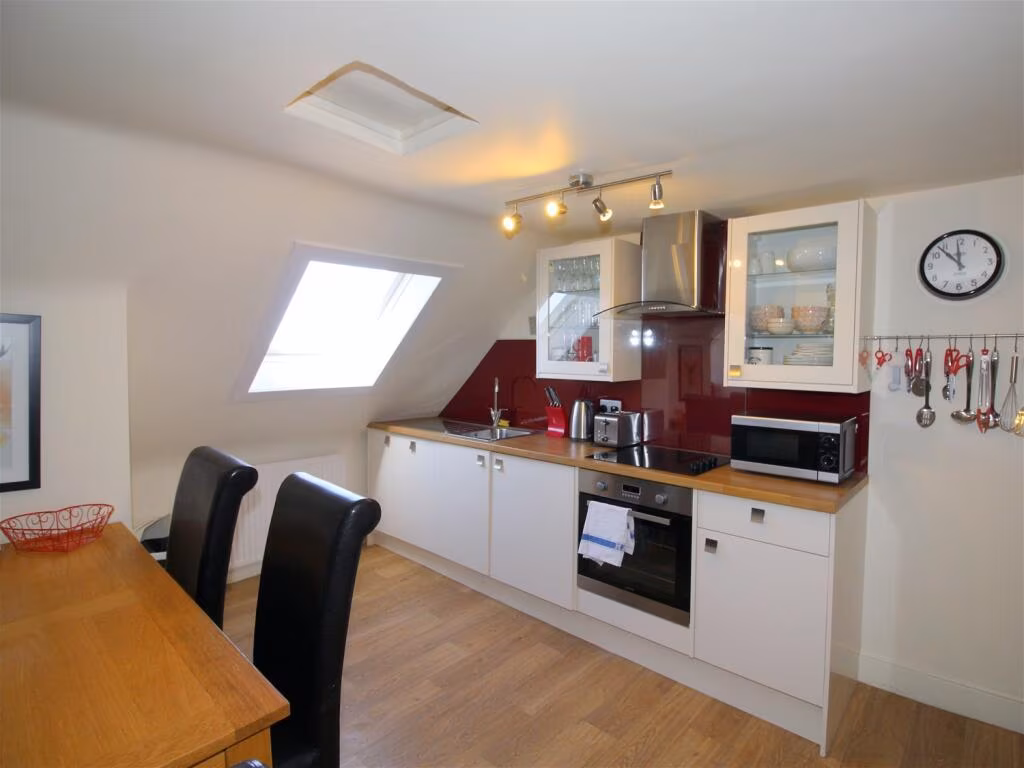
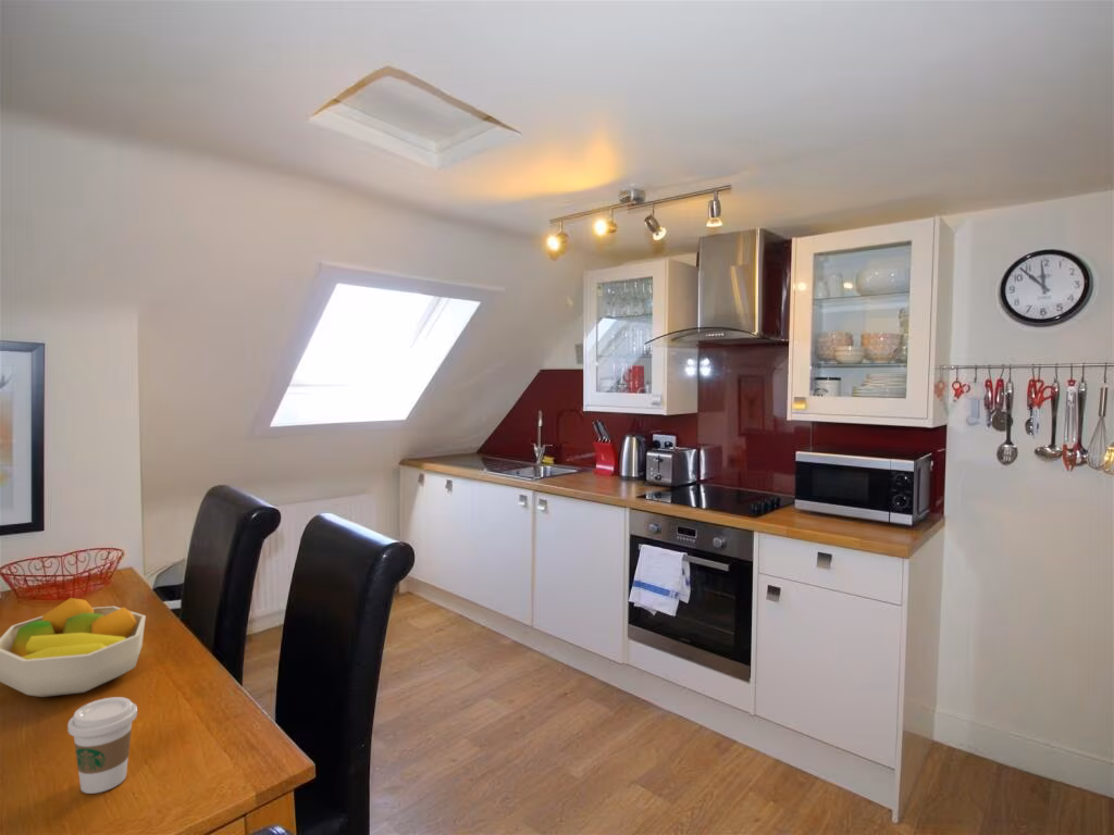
+ coffee cup [66,696,138,795]
+ fruit bowl [0,597,147,698]
